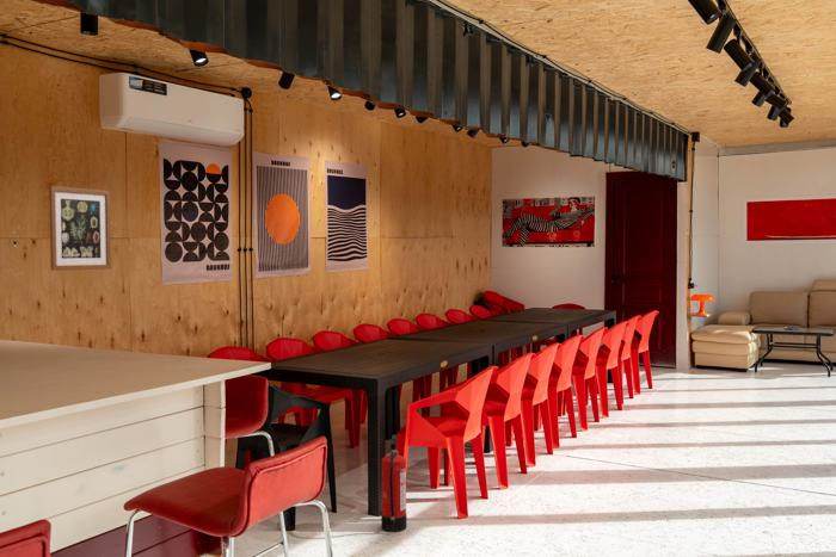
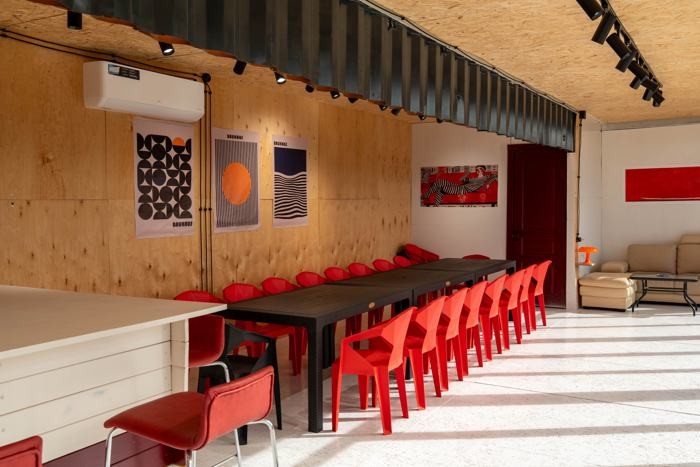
- wall art [48,185,112,272]
- fire extinguisher [380,434,407,533]
